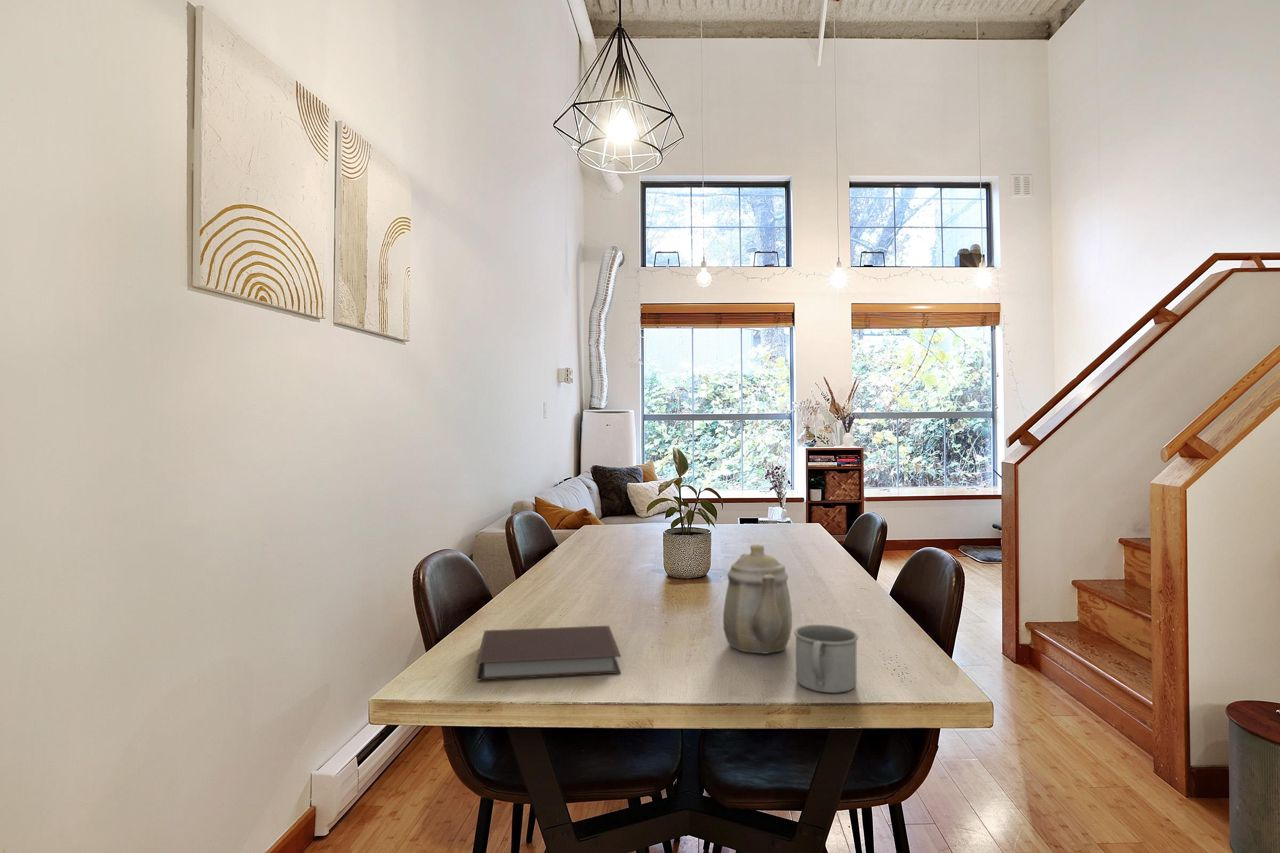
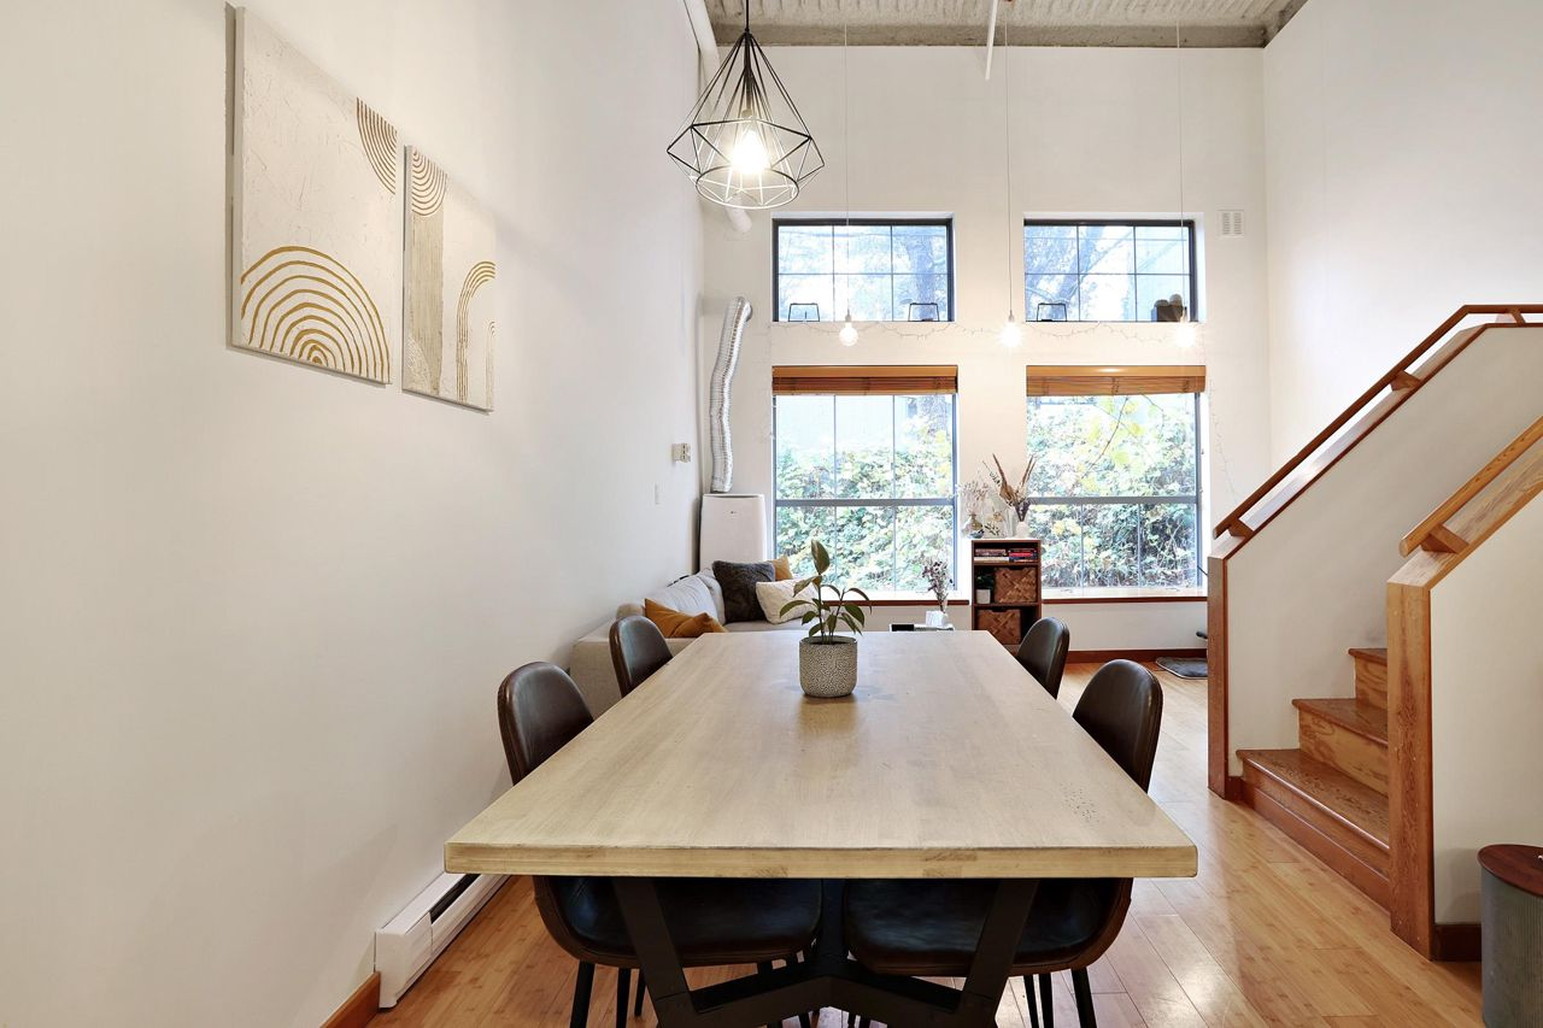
- notebook [475,625,622,681]
- mug [793,624,859,694]
- teapot [722,543,793,654]
